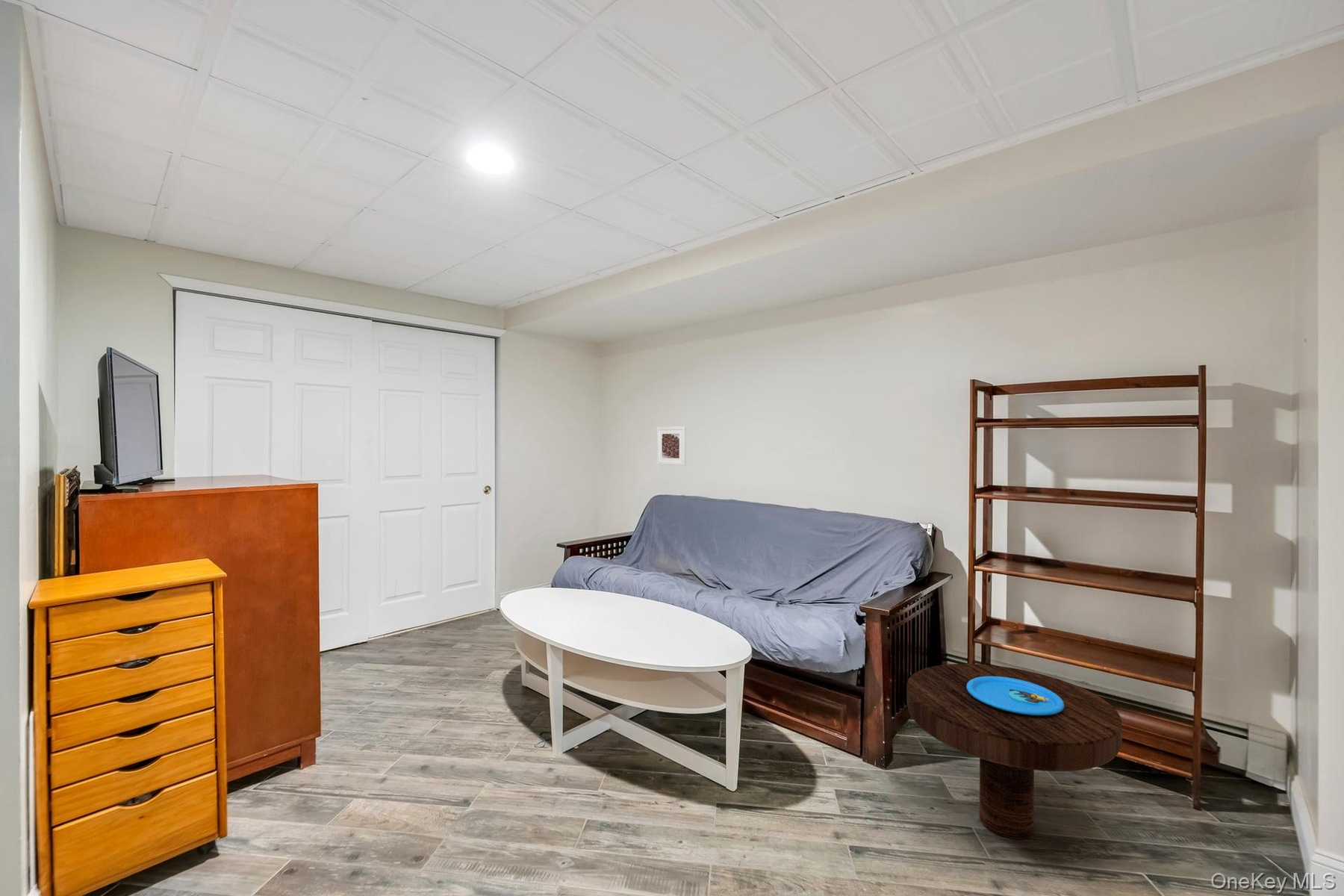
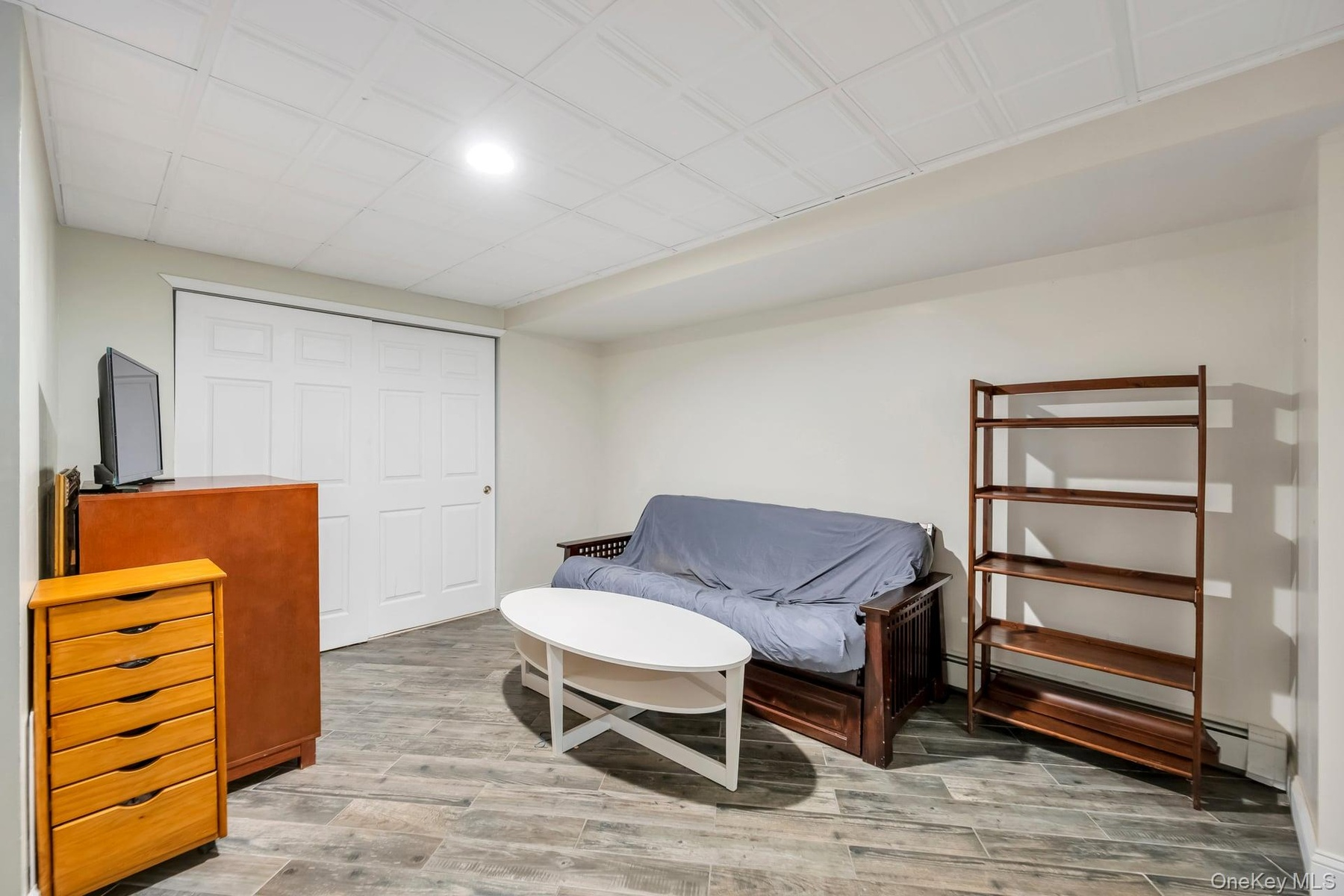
- side table [906,663,1123,840]
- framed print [656,426,687,466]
